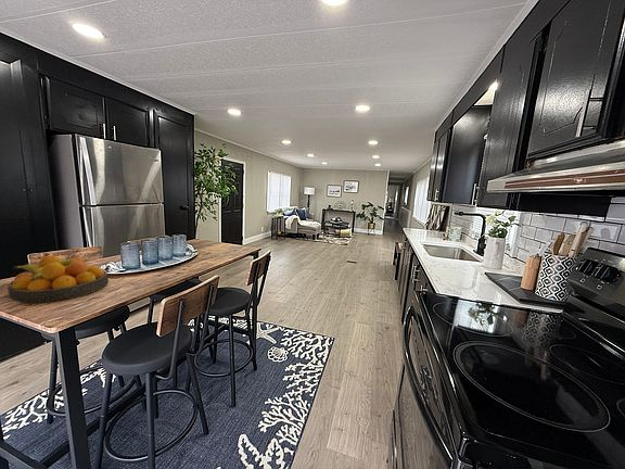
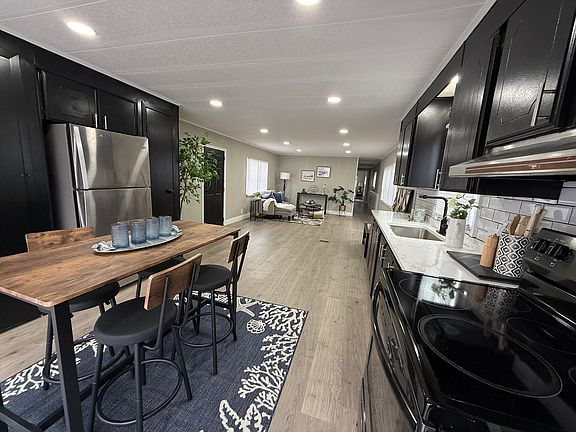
- fruit bowl [7,255,110,304]
